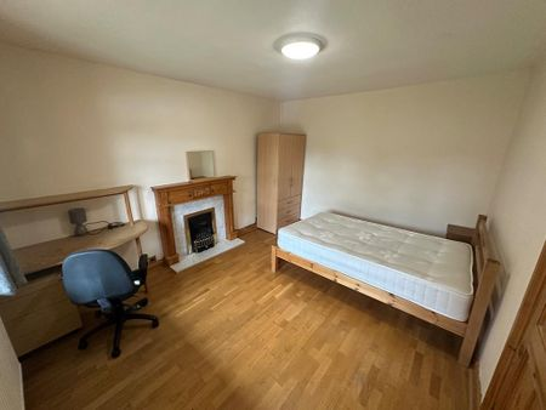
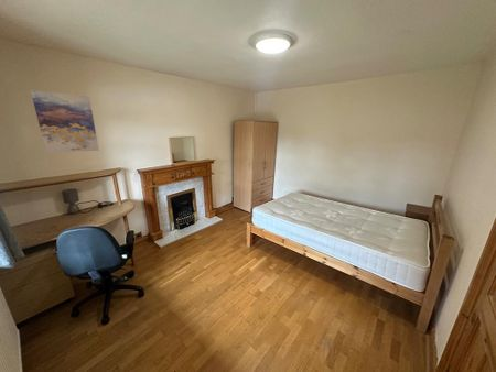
+ wall art [30,89,100,154]
